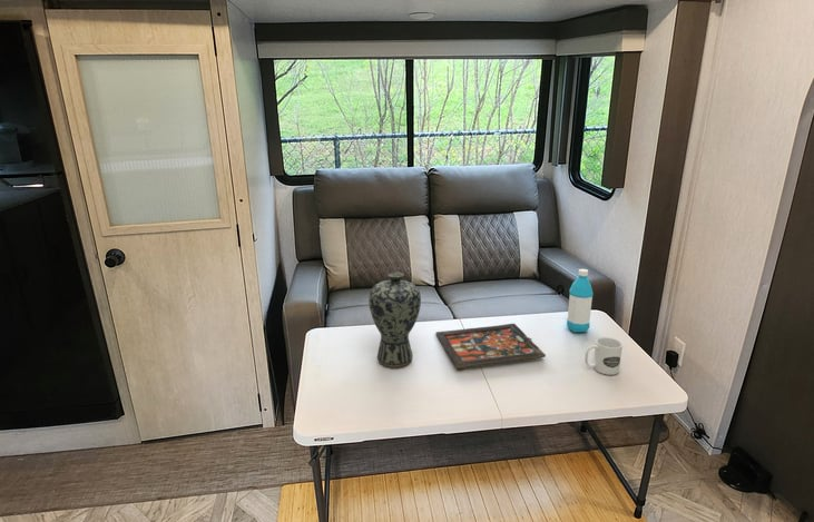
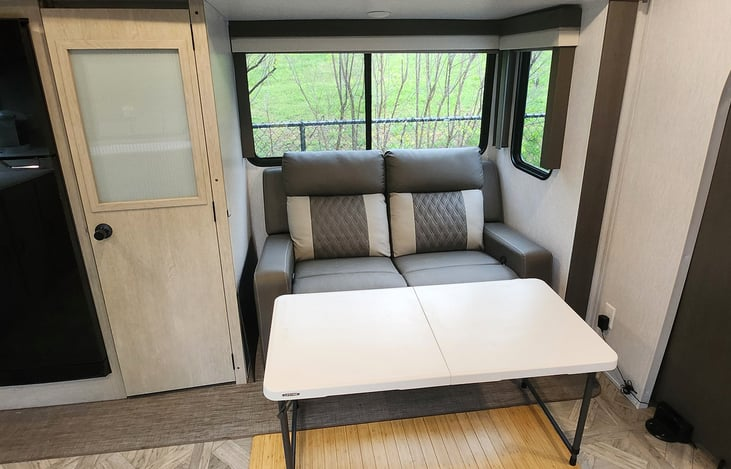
- water bottle [566,268,595,333]
- vase [367,272,422,368]
- board game [434,323,547,370]
- mug [583,336,624,376]
